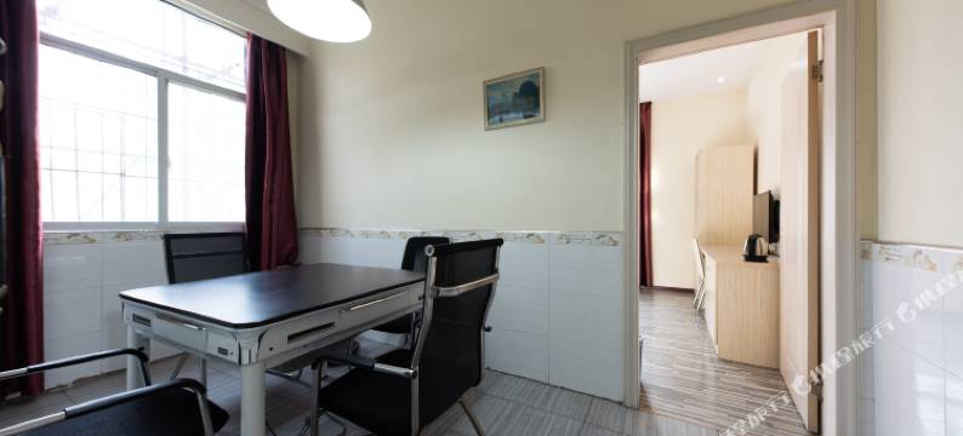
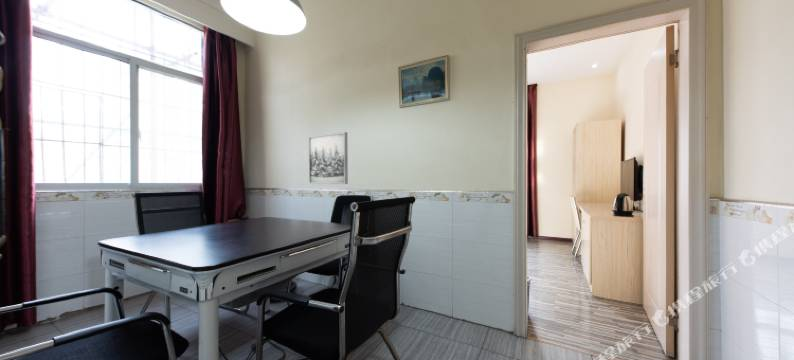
+ wall art [307,131,349,185]
